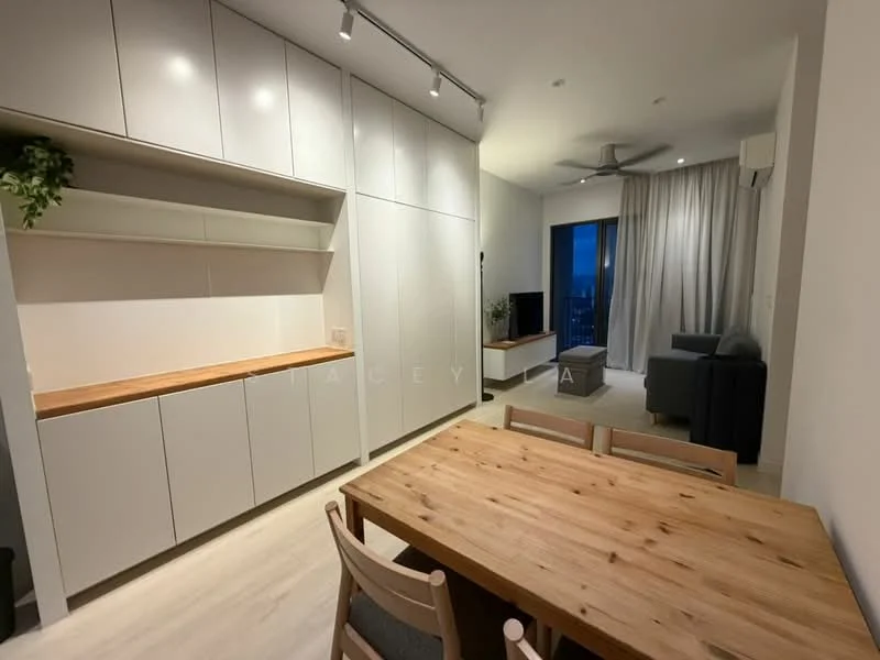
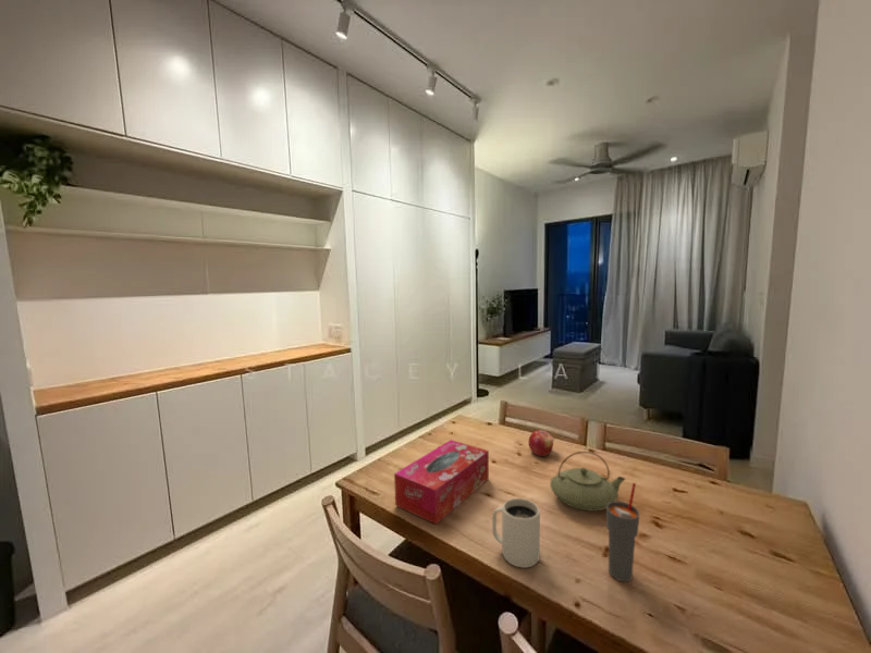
+ tissue box [393,439,490,526]
+ mug [491,497,541,569]
+ teapot [549,451,626,512]
+ cup [605,482,641,582]
+ fruit [527,429,555,457]
